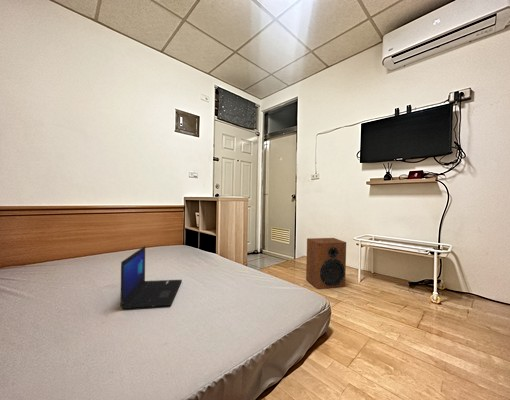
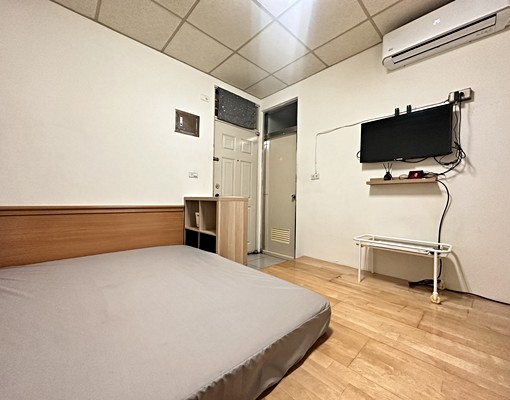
- speaker [305,237,347,290]
- laptop [119,245,183,310]
